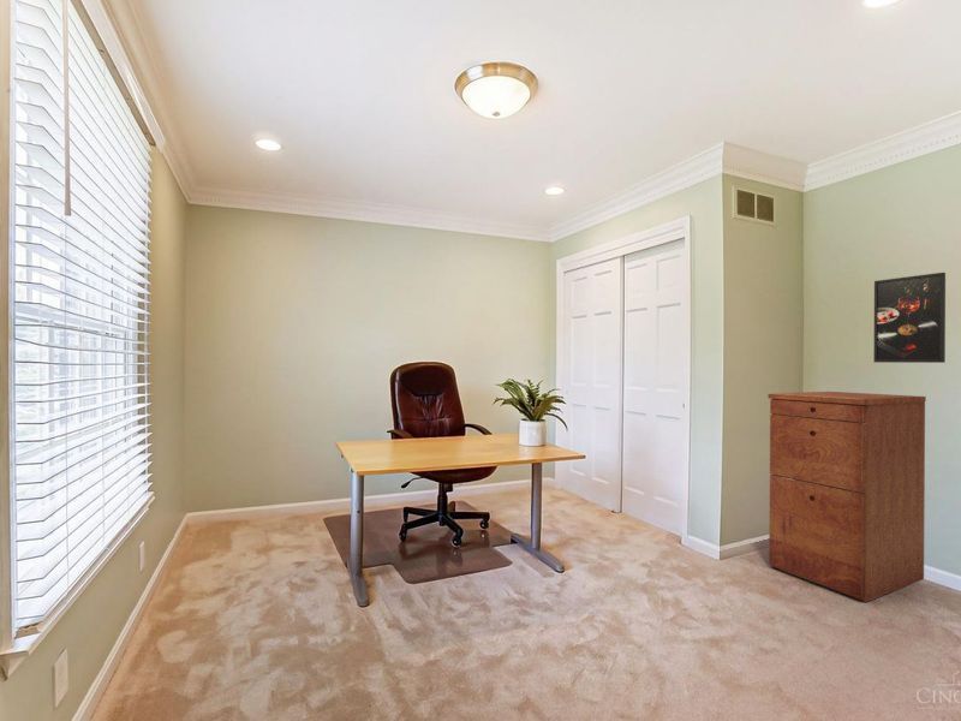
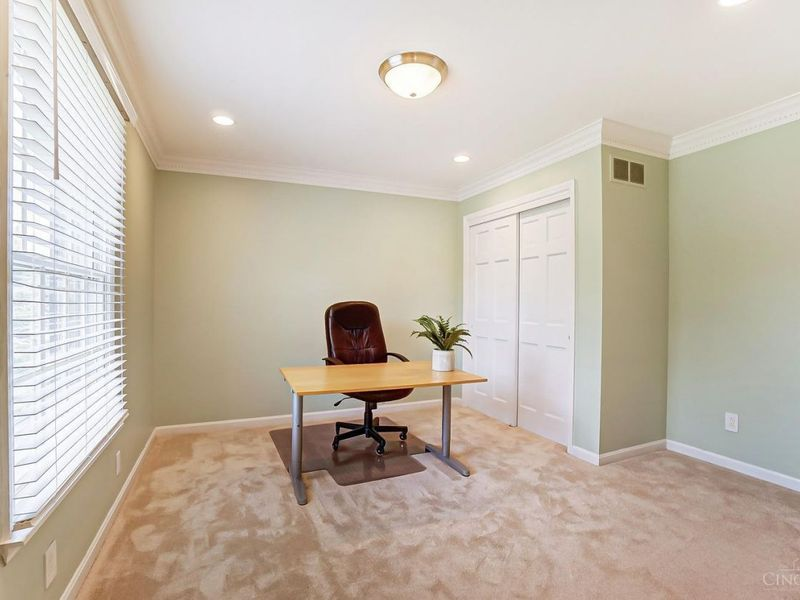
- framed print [872,272,947,364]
- filing cabinet [768,391,927,603]
